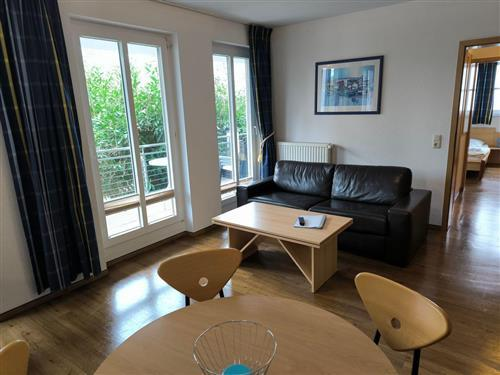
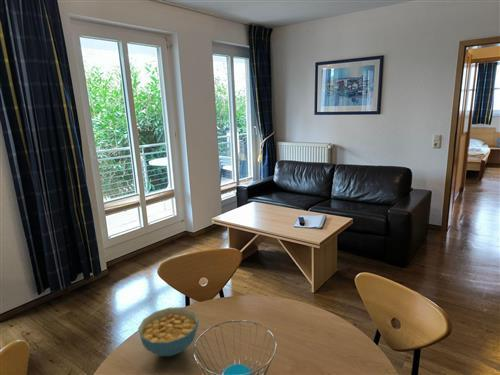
+ cereal bowl [137,306,200,357]
